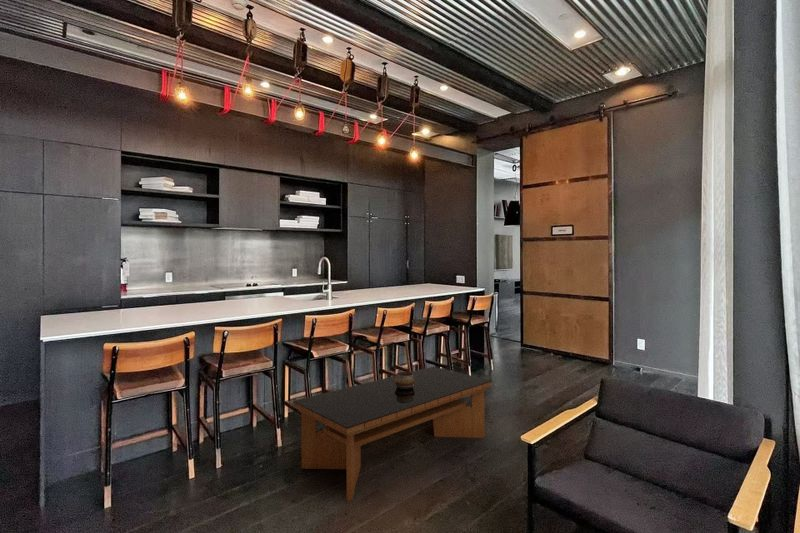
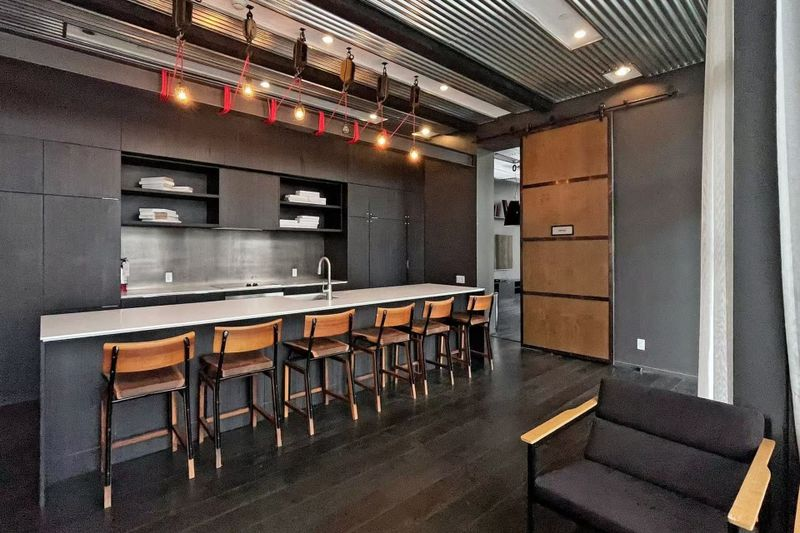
- decorative bowl [395,371,415,389]
- coffee table [292,366,493,502]
